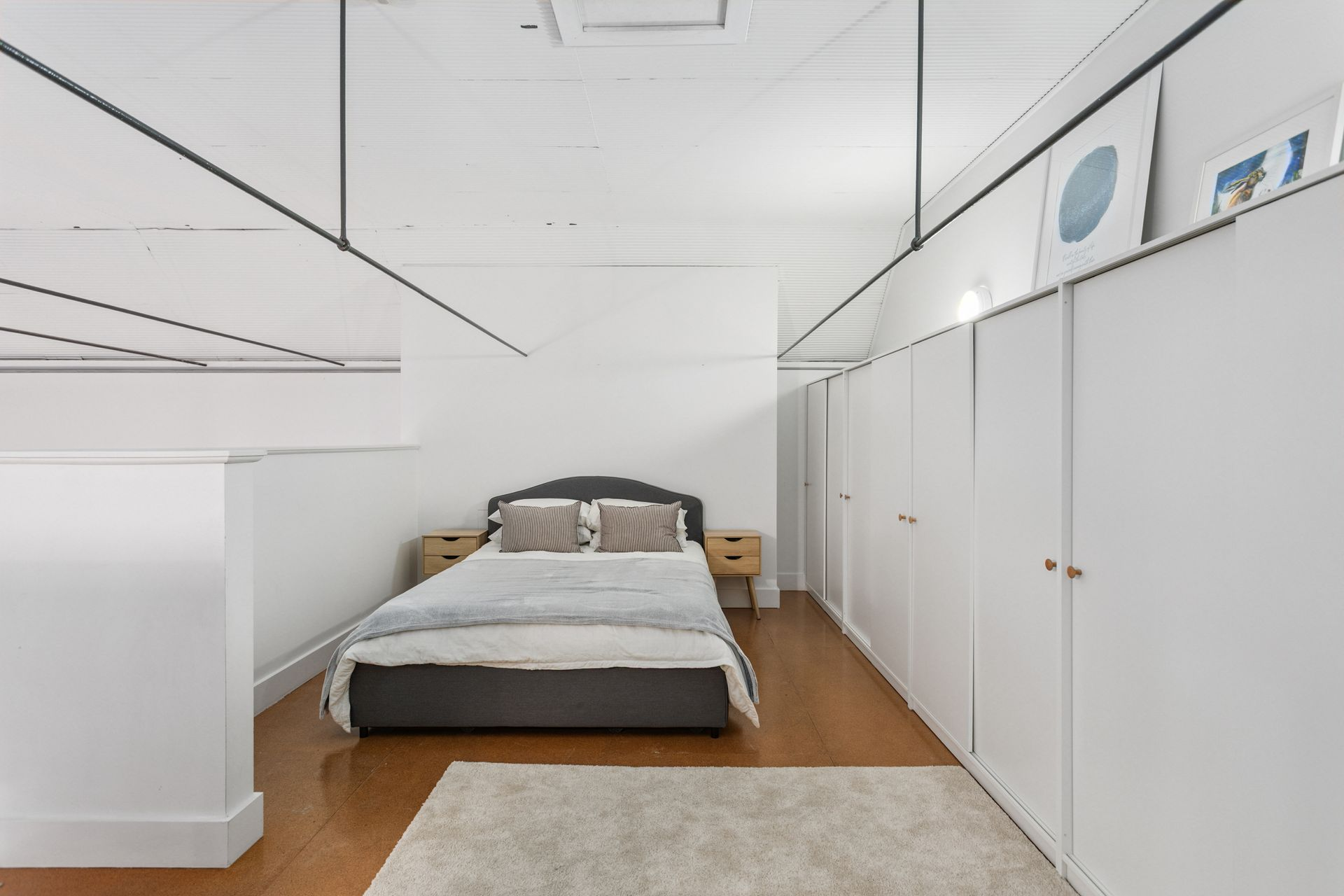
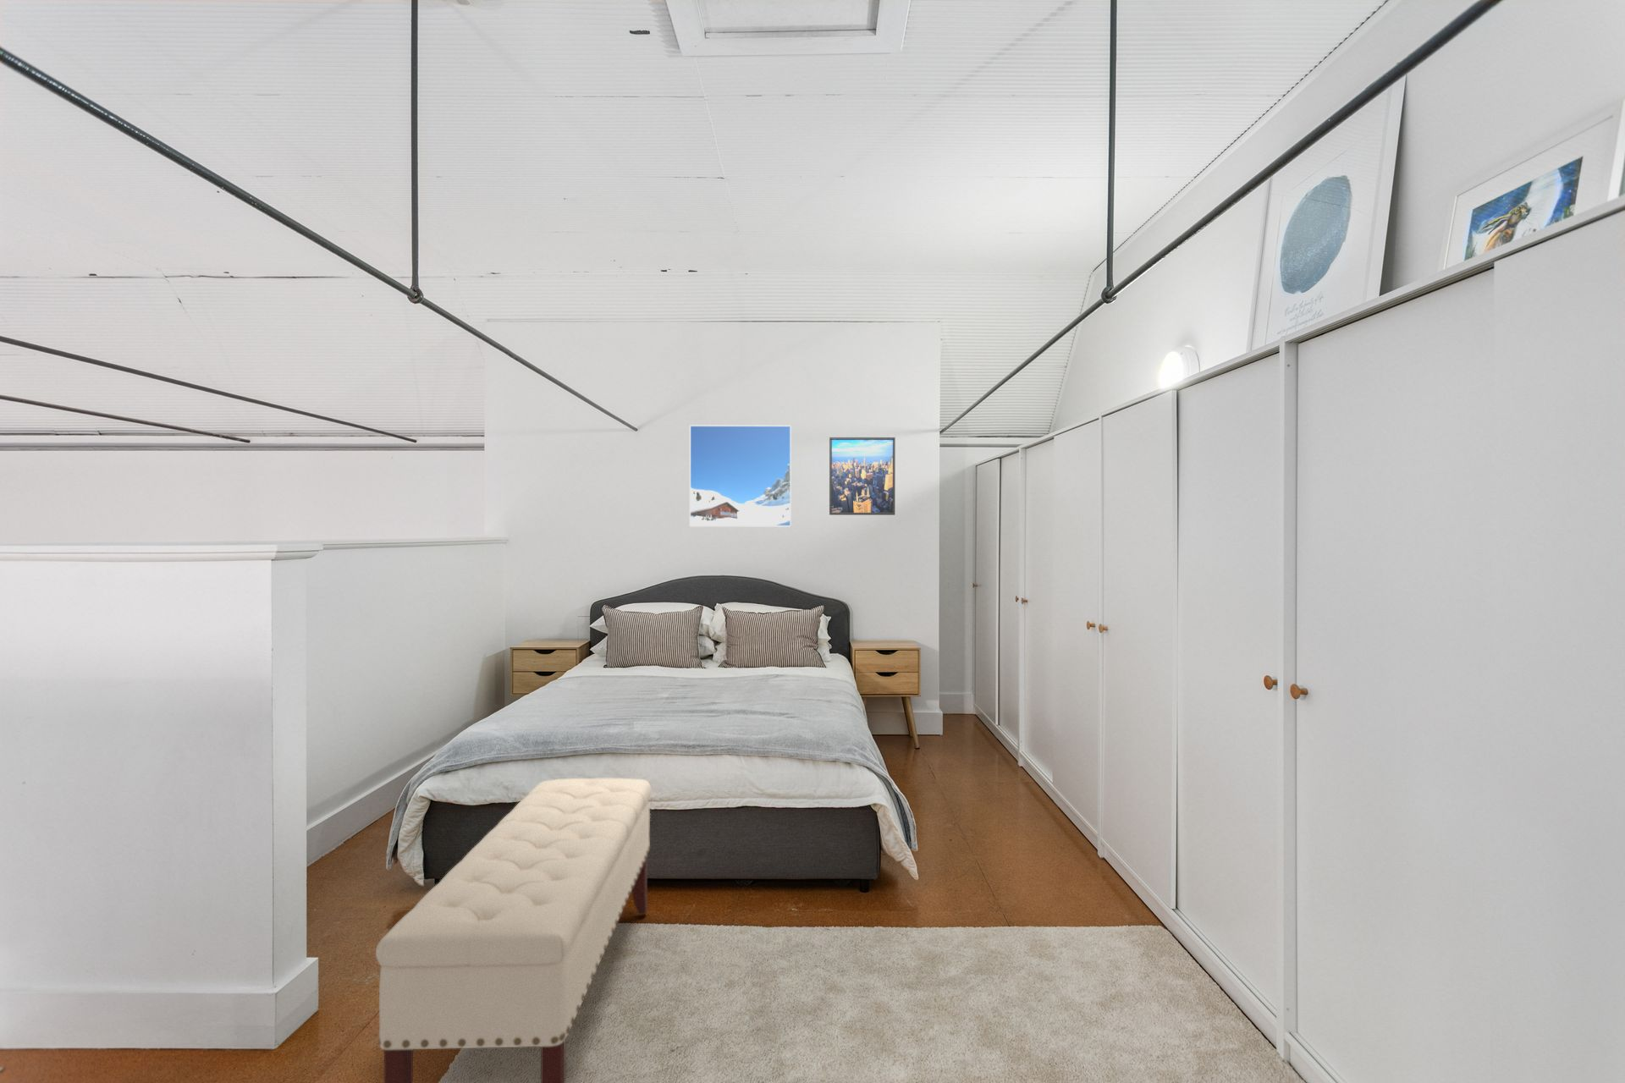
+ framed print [828,436,896,516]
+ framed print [689,424,792,527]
+ bench [375,777,653,1083]
